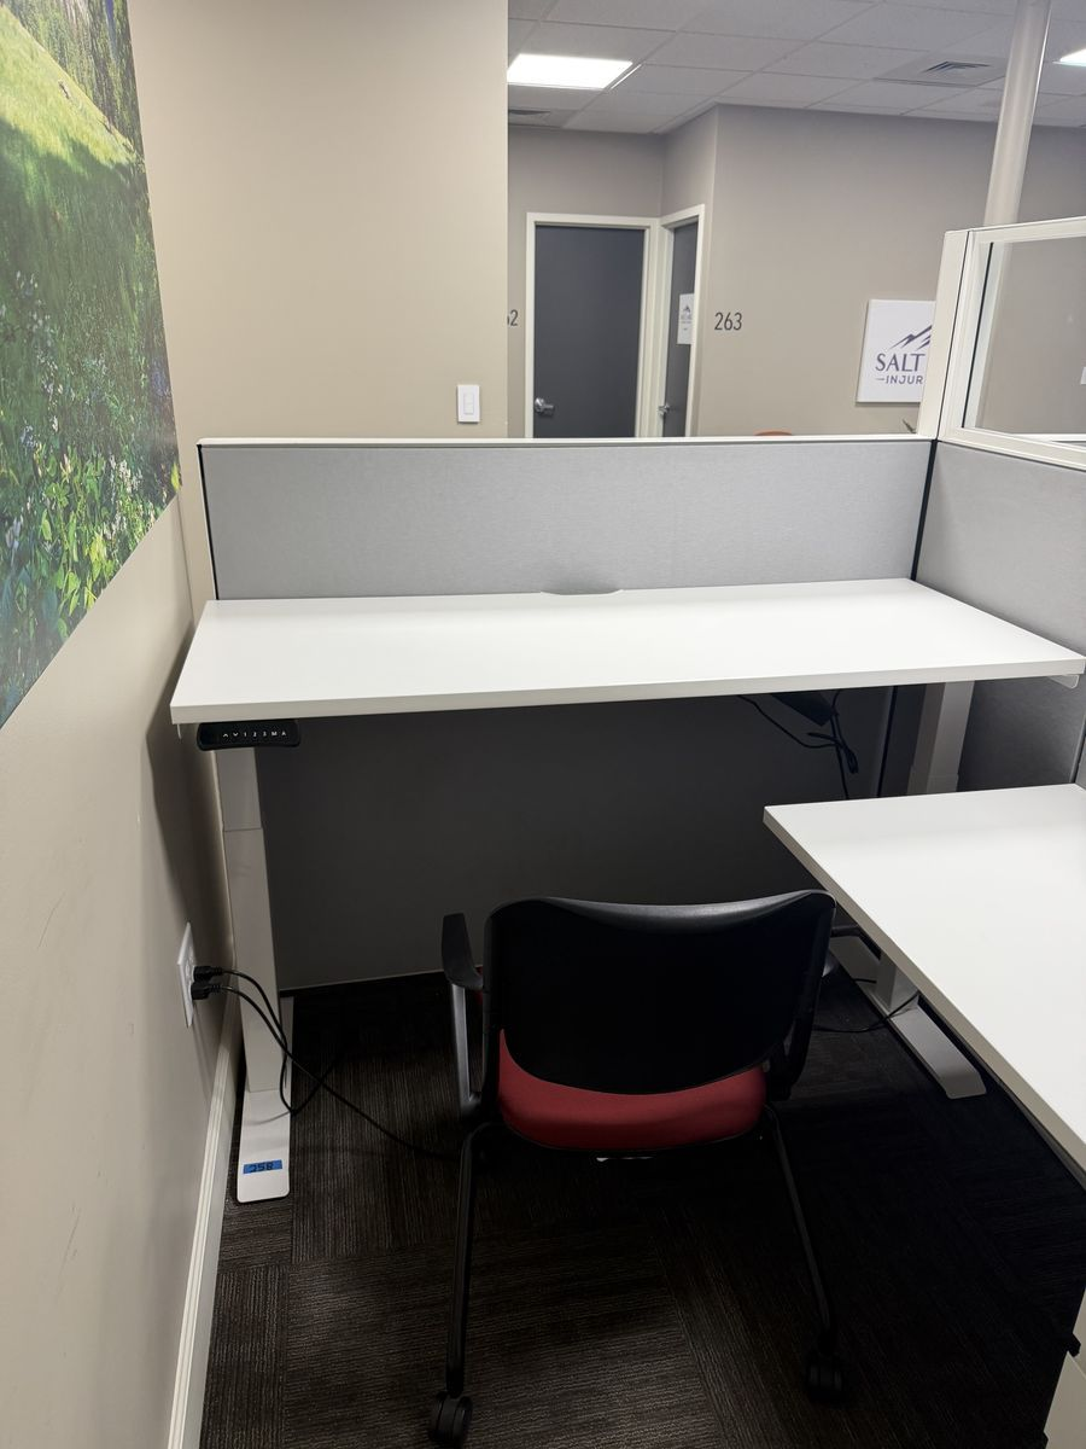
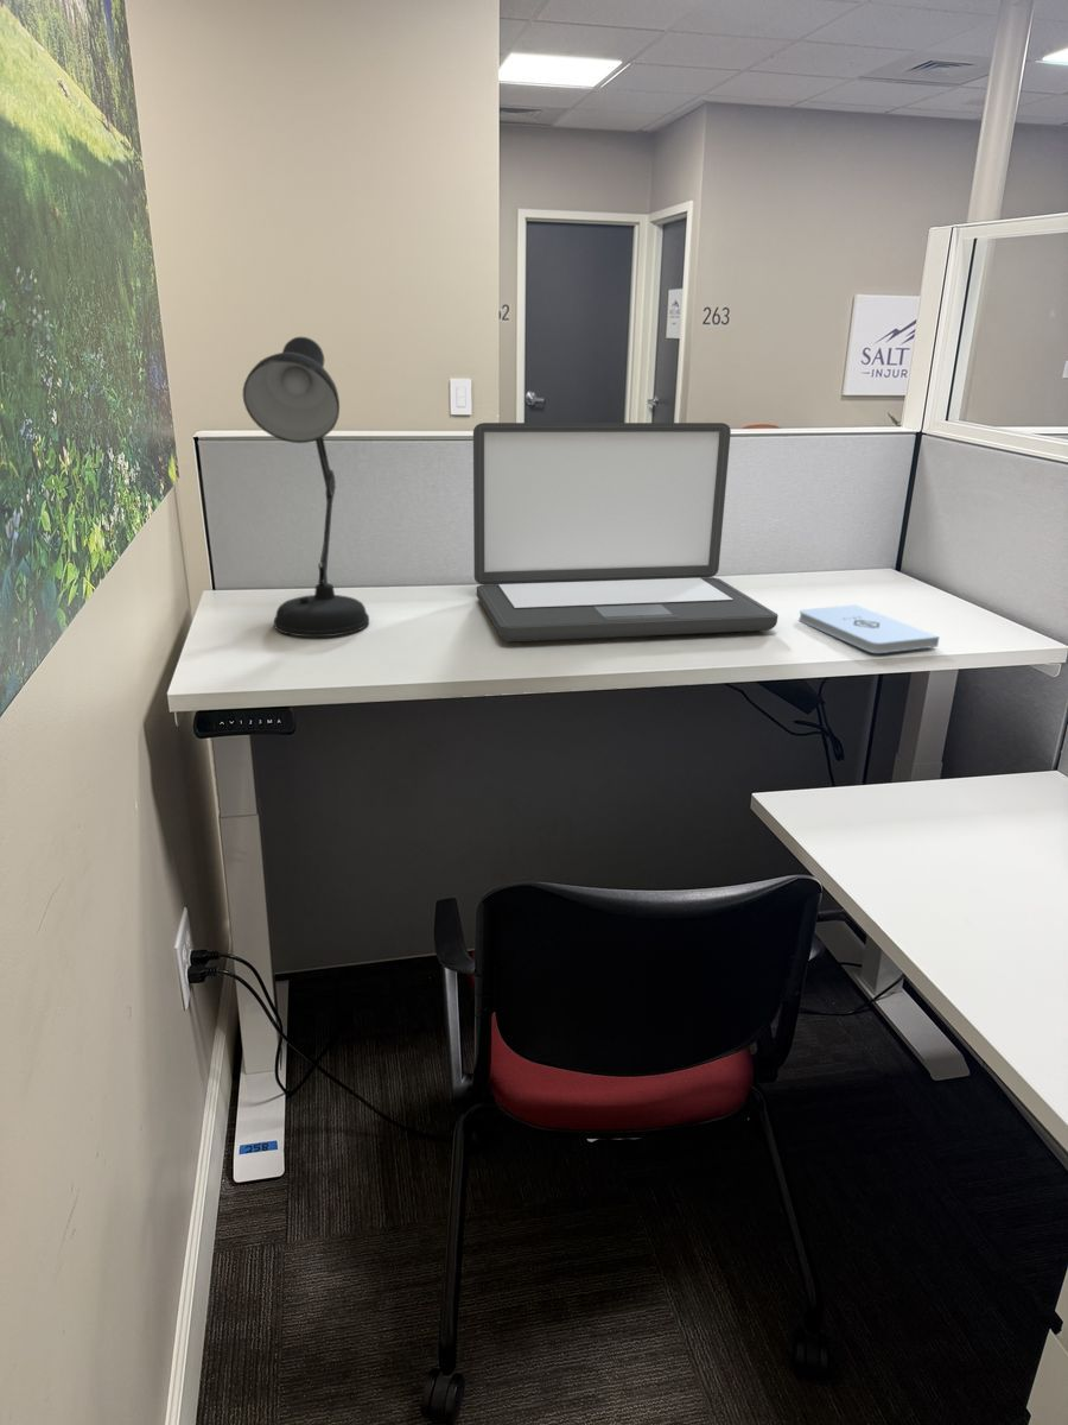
+ desk lamp [242,336,370,638]
+ laptop [472,422,778,642]
+ notepad [797,603,941,654]
